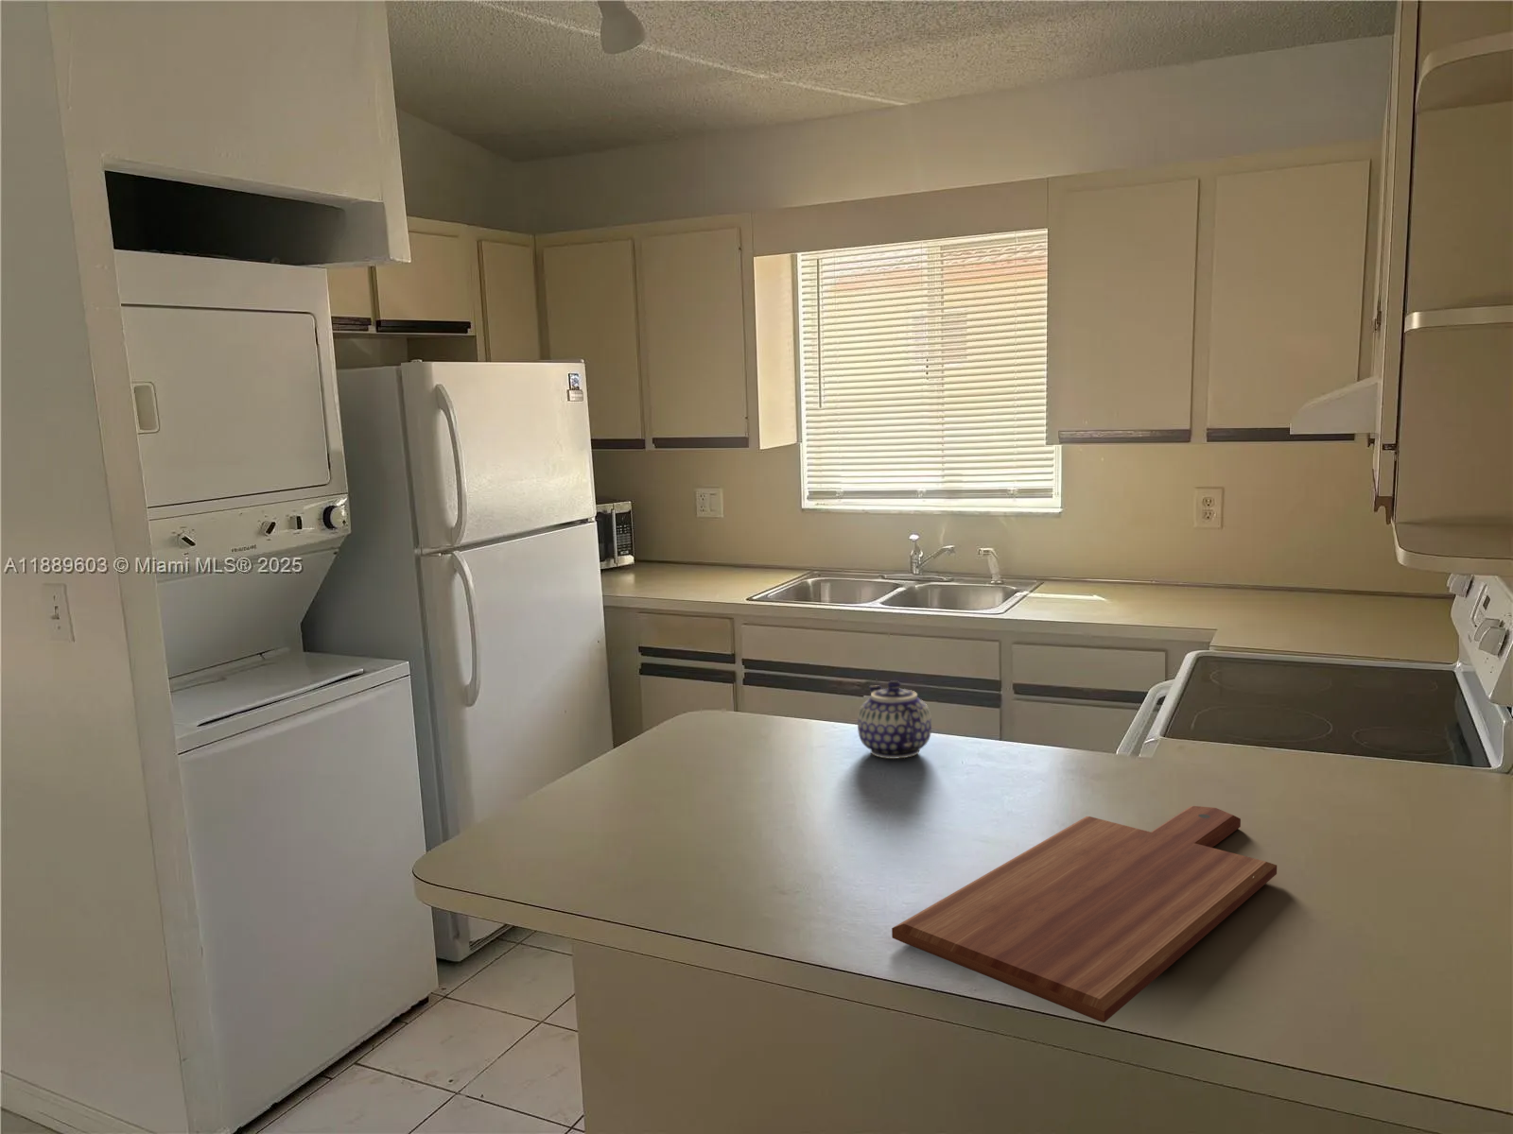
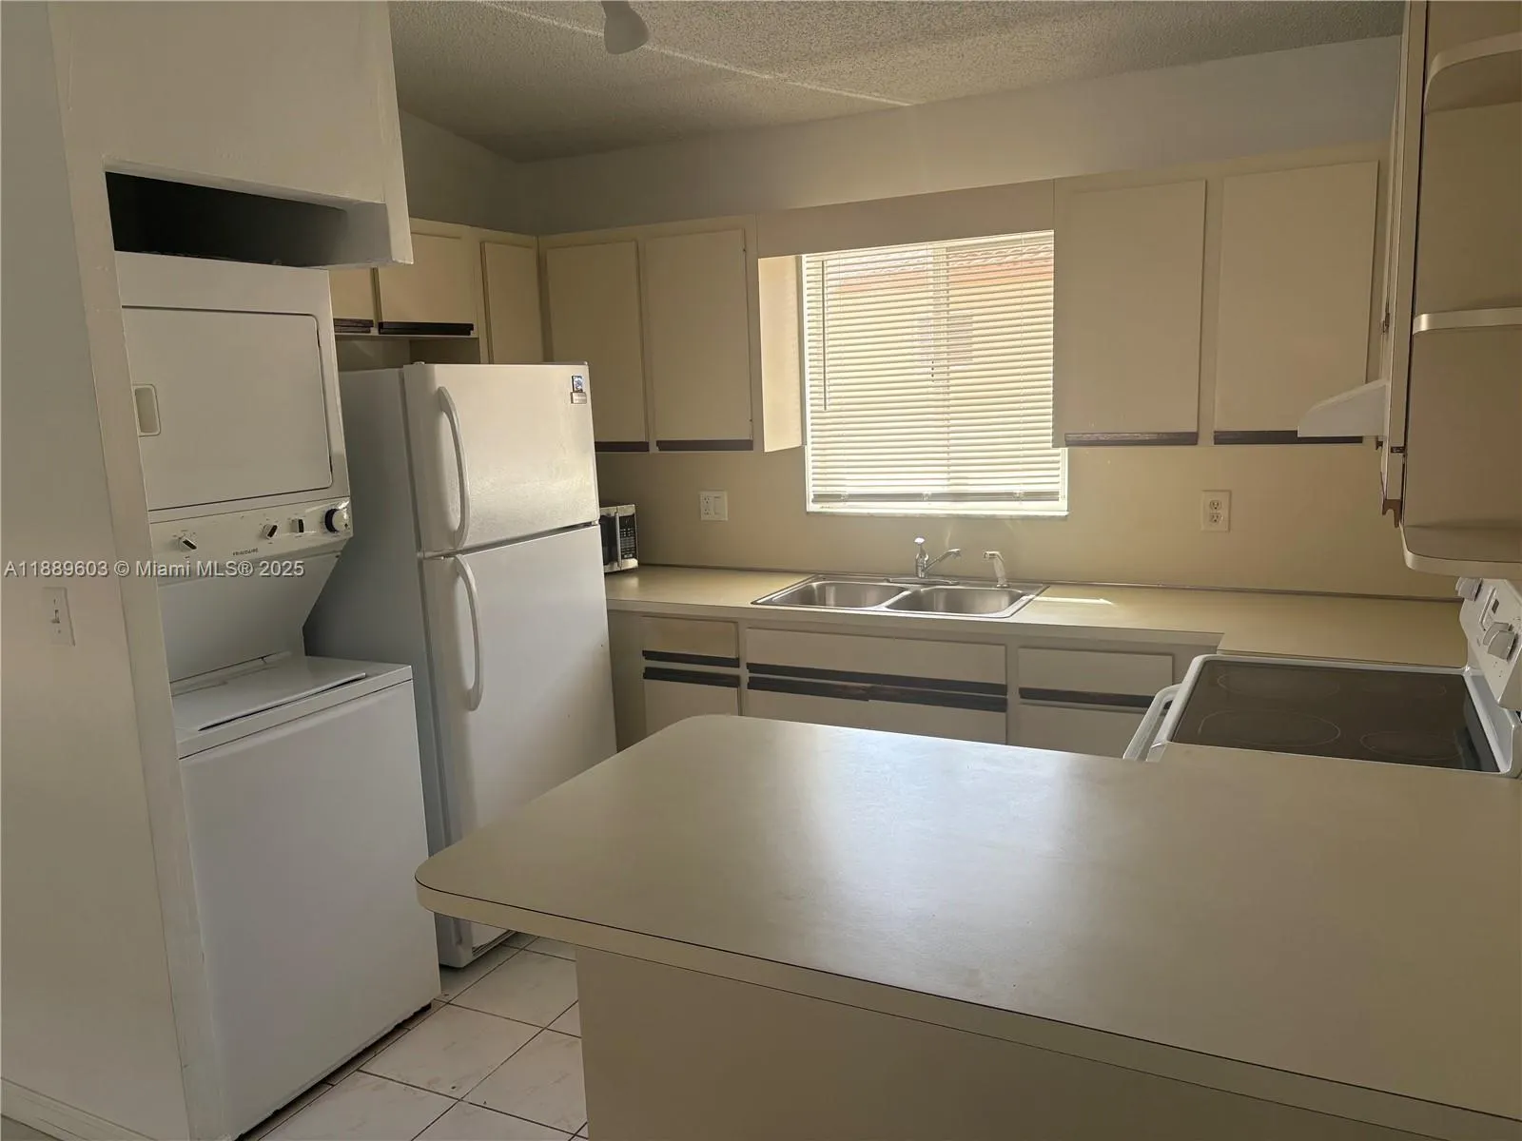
- cutting board [891,805,1277,1023]
- teapot [857,679,933,760]
